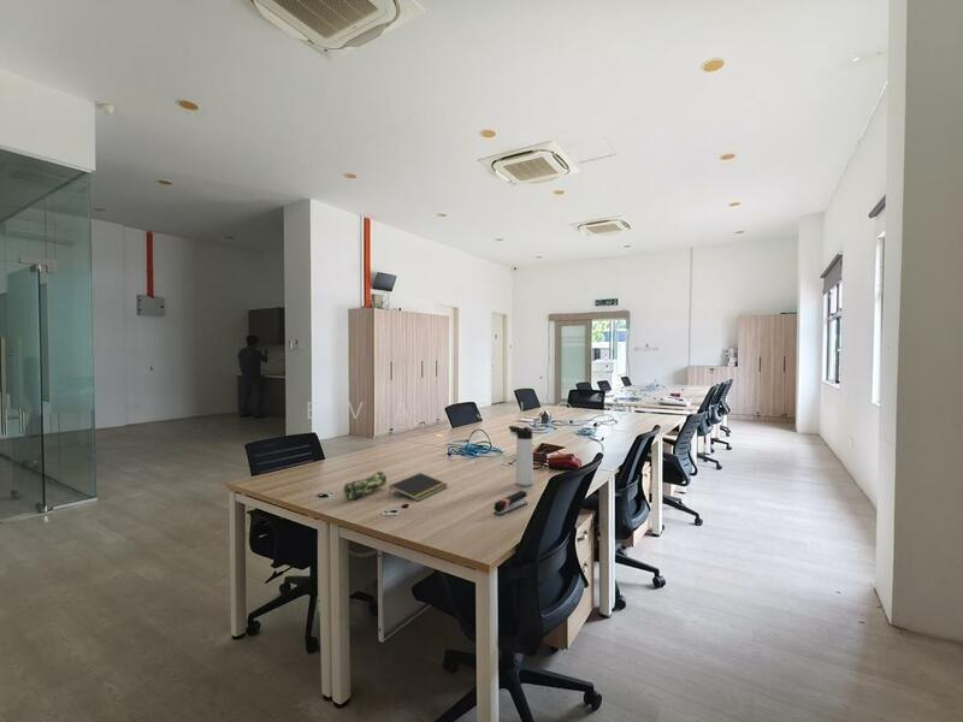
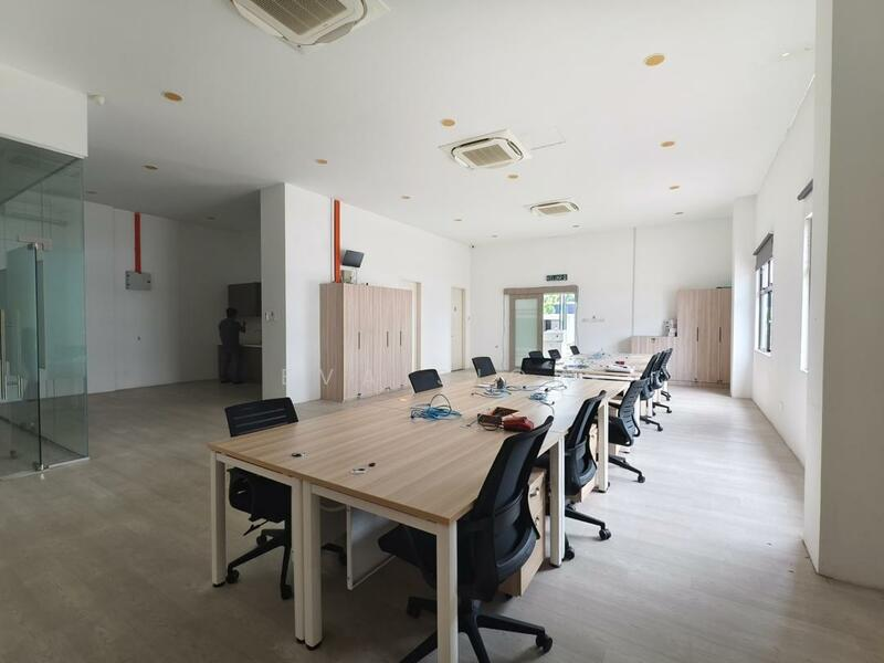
- pencil case [343,471,388,501]
- notepad [388,472,449,502]
- stapler [492,490,528,516]
- thermos bottle [508,425,534,487]
